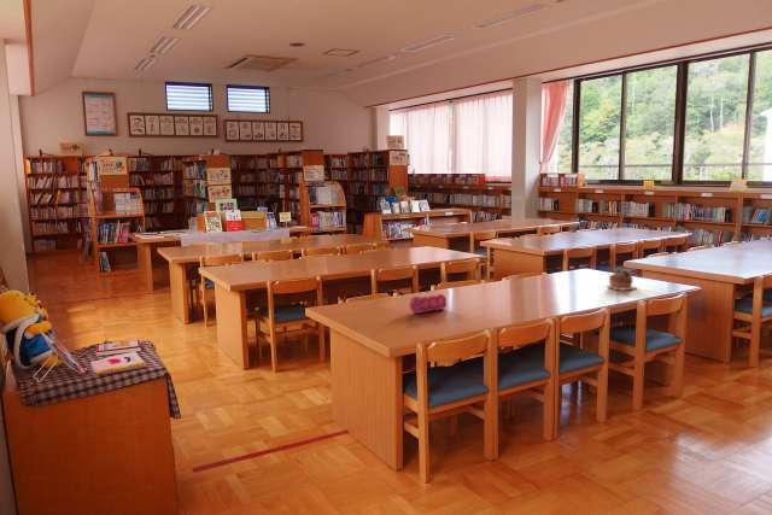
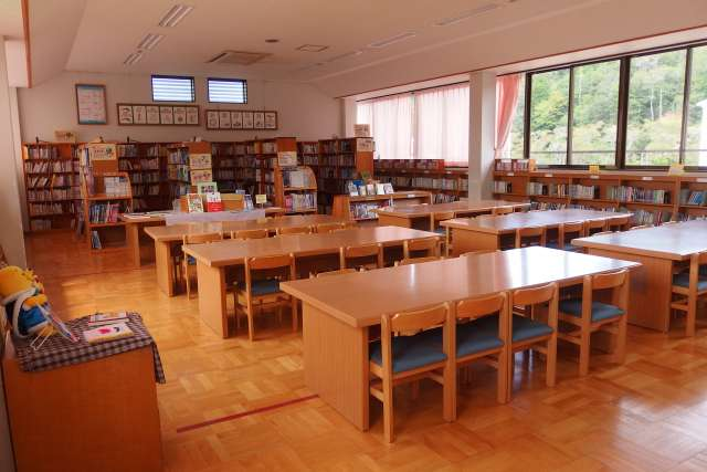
- pencil case [409,292,448,315]
- succulent plant [607,265,638,292]
